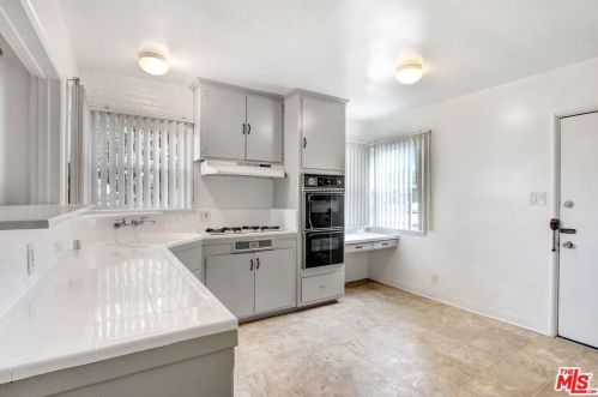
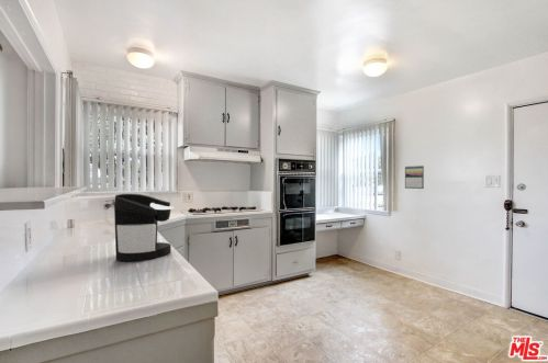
+ coffee maker [113,193,175,262]
+ calendar [404,165,425,190]
